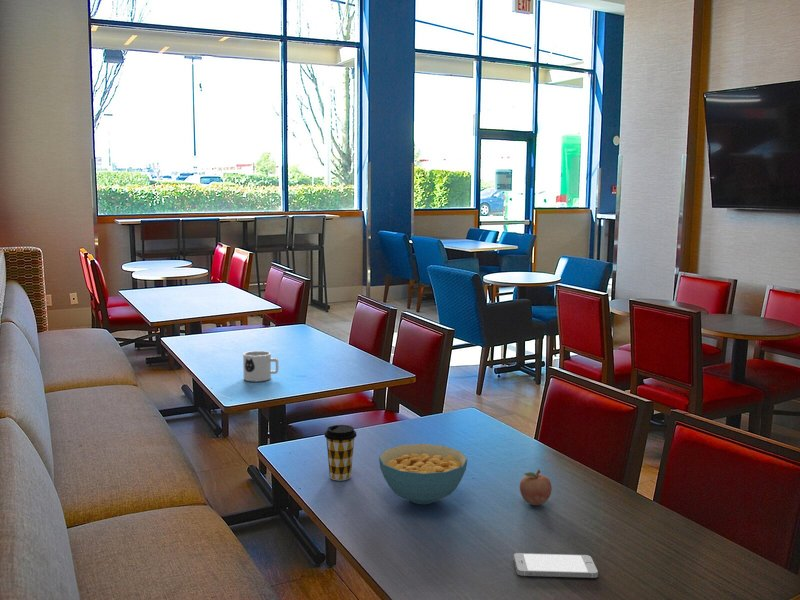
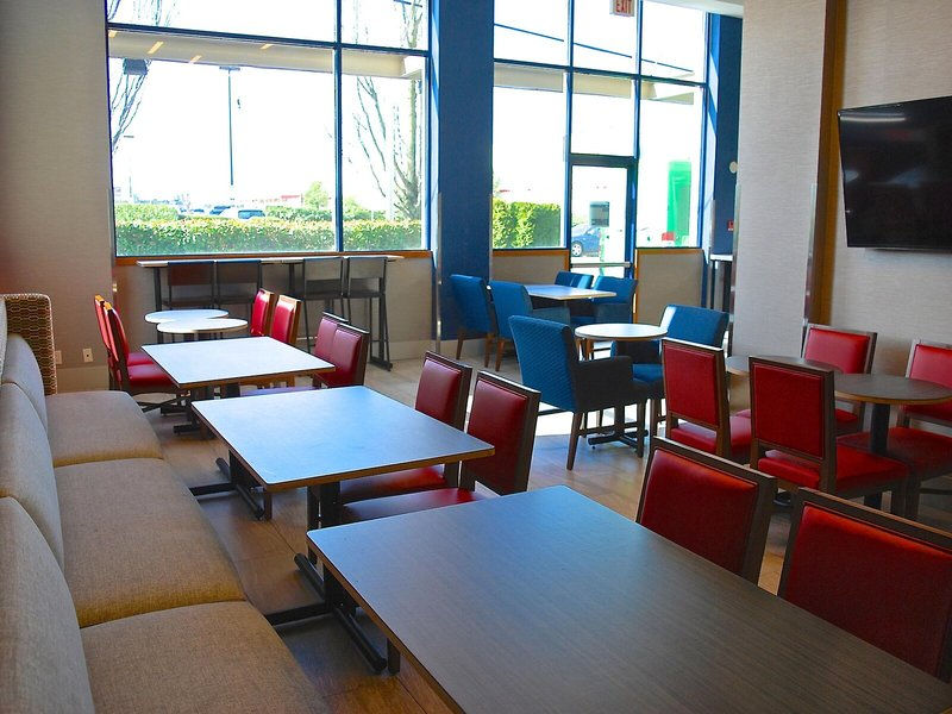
- fruit [519,468,553,506]
- smartphone [512,552,599,579]
- cereal bowl [378,443,468,505]
- mug [242,350,279,382]
- coffee cup [323,424,358,481]
